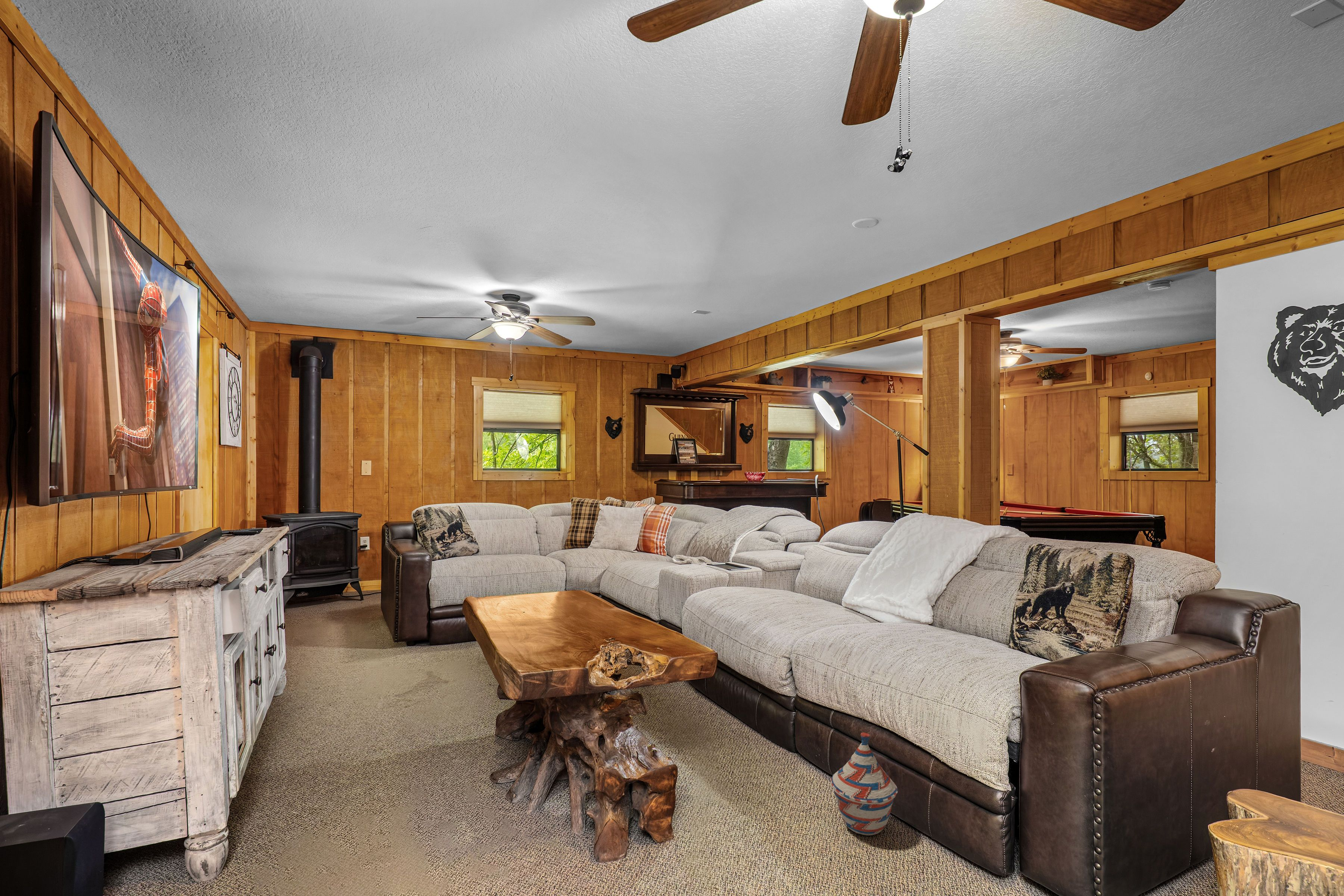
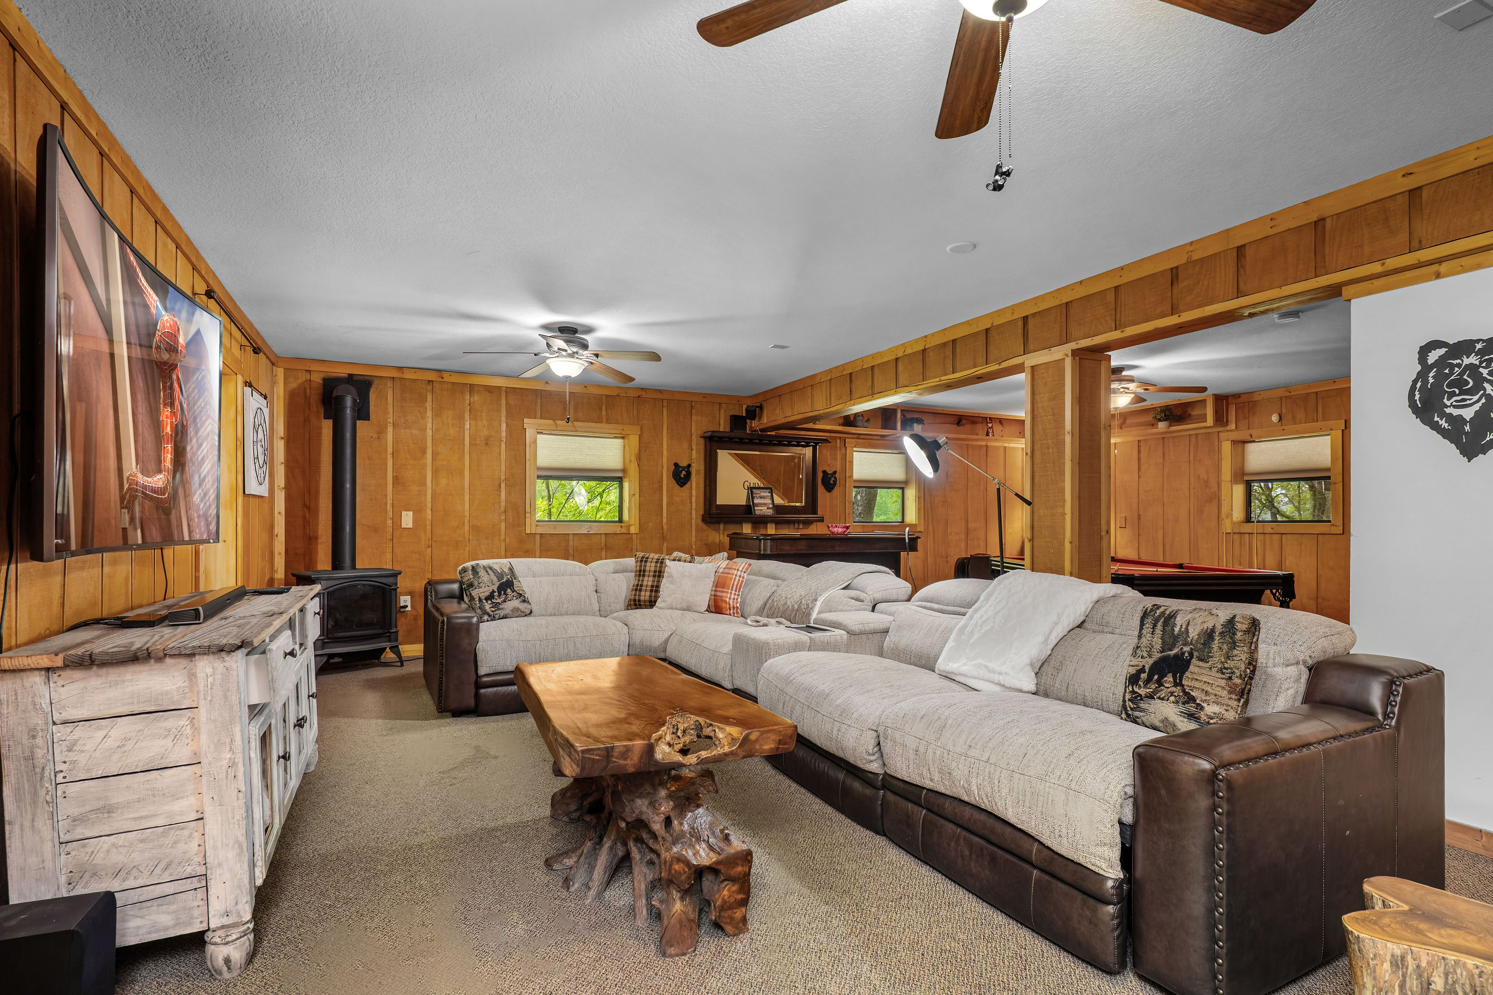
- woven basket [830,732,898,836]
